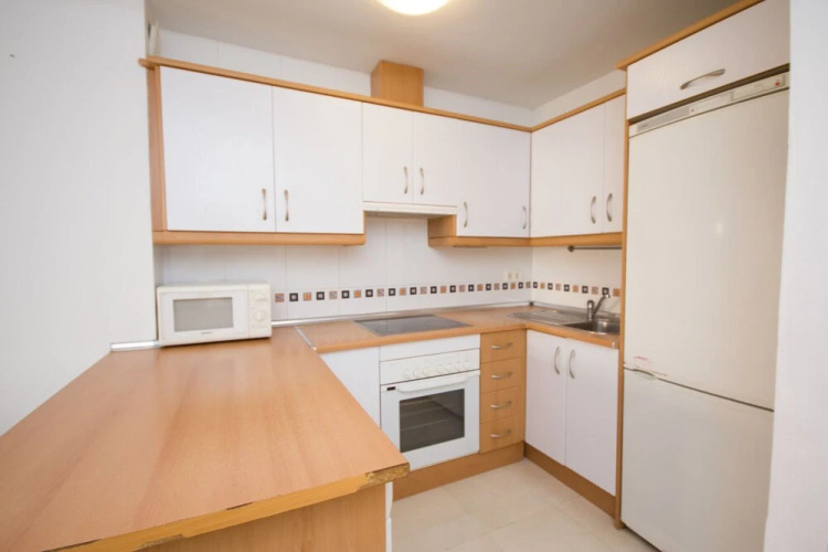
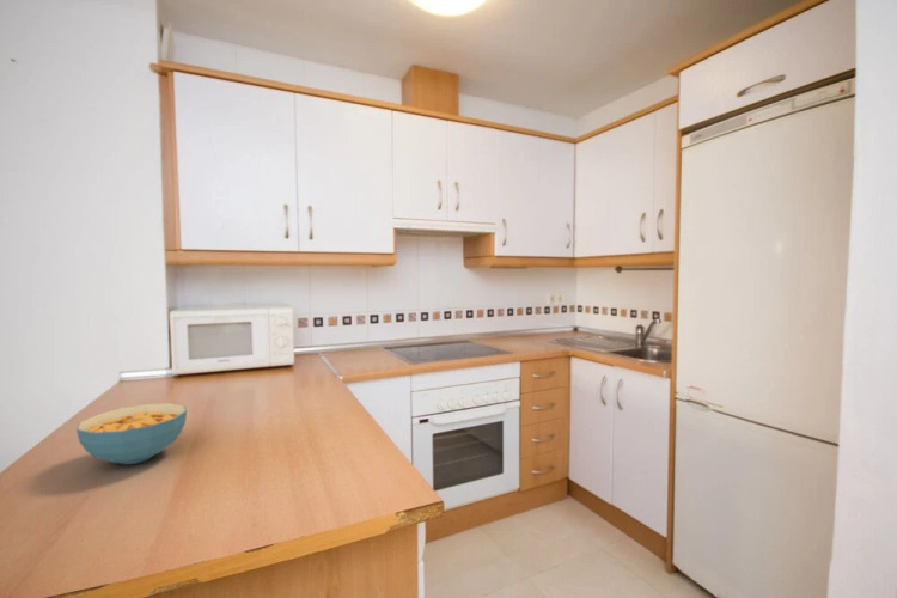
+ cereal bowl [75,402,188,465]
